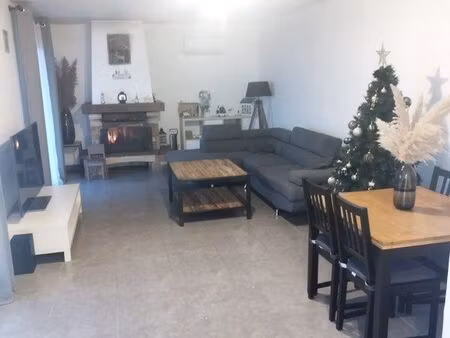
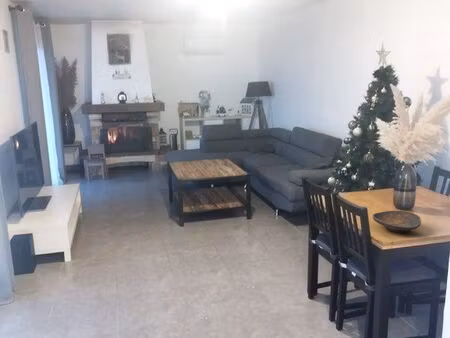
+ decorative bowl [372,209,422,233]
